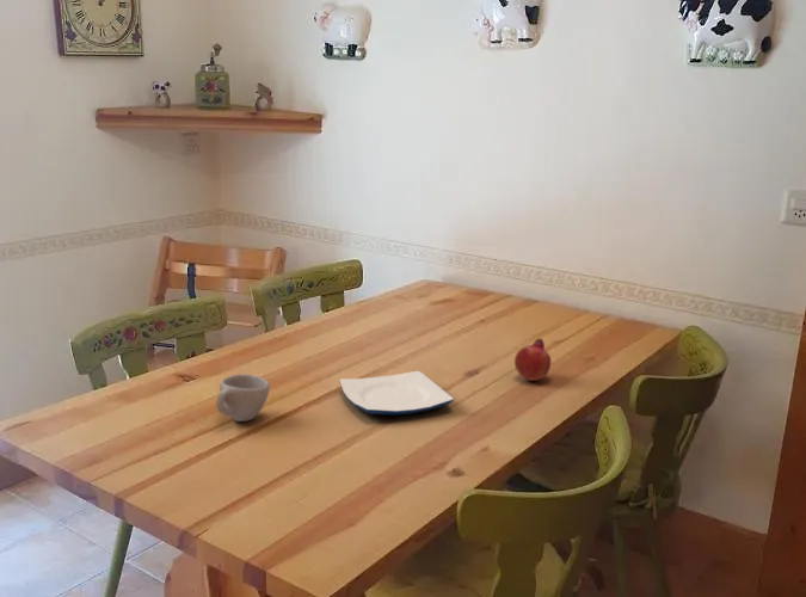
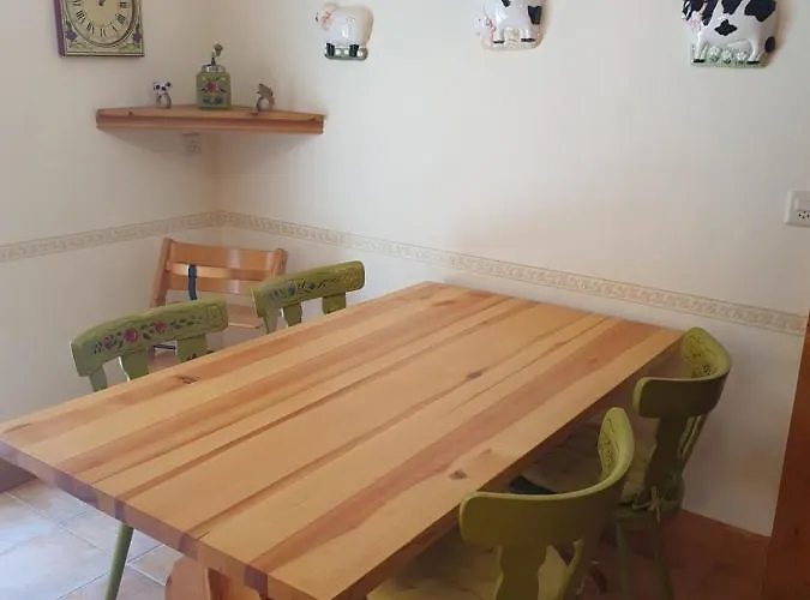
- fruit [513,337,552,382]
- cup [215,373,271,423]
- plate [338,370,455,416]
